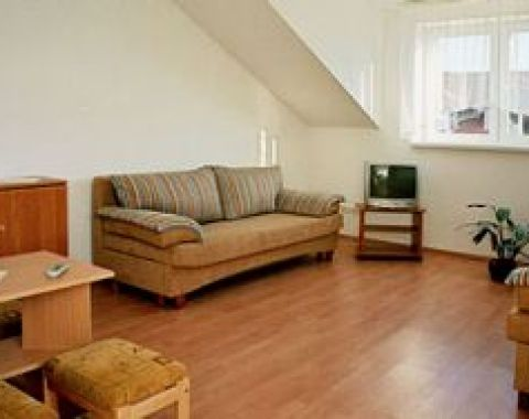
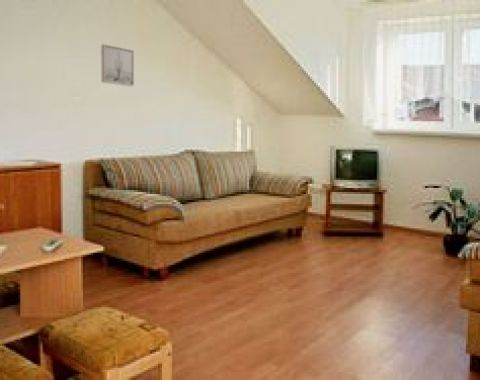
+ wall art [100,43,135,87]
